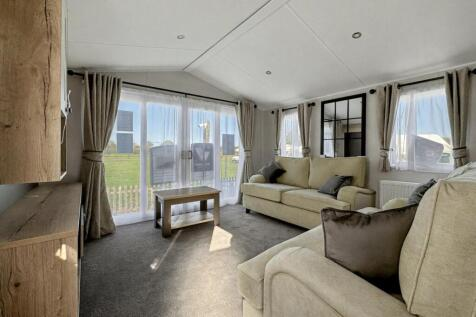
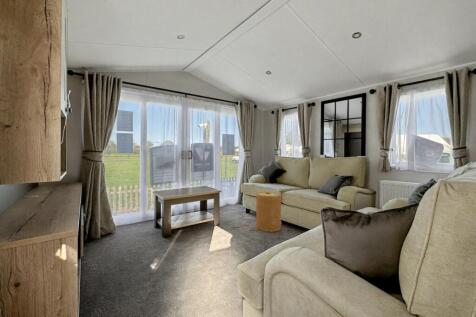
+ basket [255,191,282,233]
